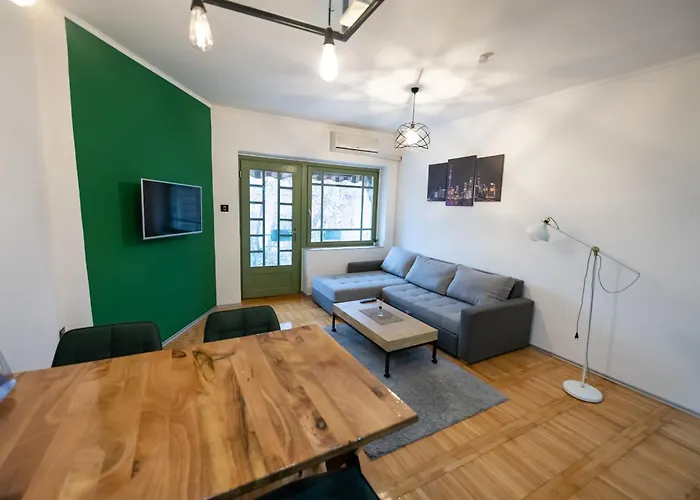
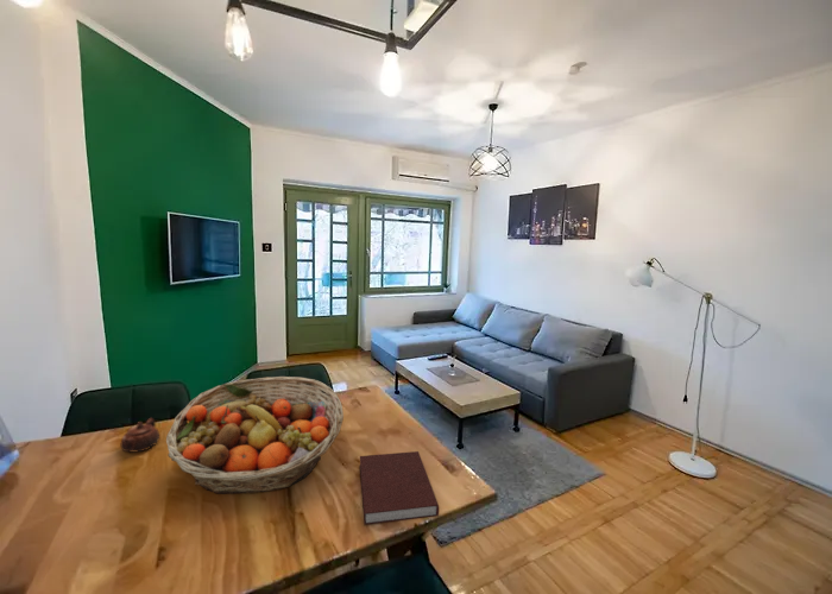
+ teapot [120,417,160,453]
+ notebook [359,450,440,526]
+ fruit basket [165,375,345,495]
